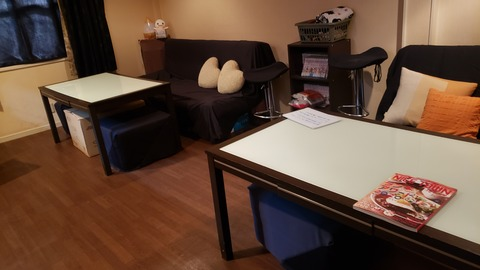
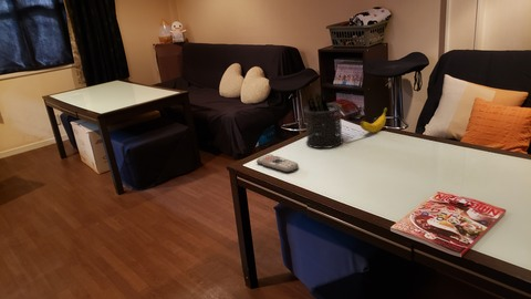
+ remote control [256,153,300,173]
+ pen holder [303,90,344,150]
+ banana [360,106,388,133]
